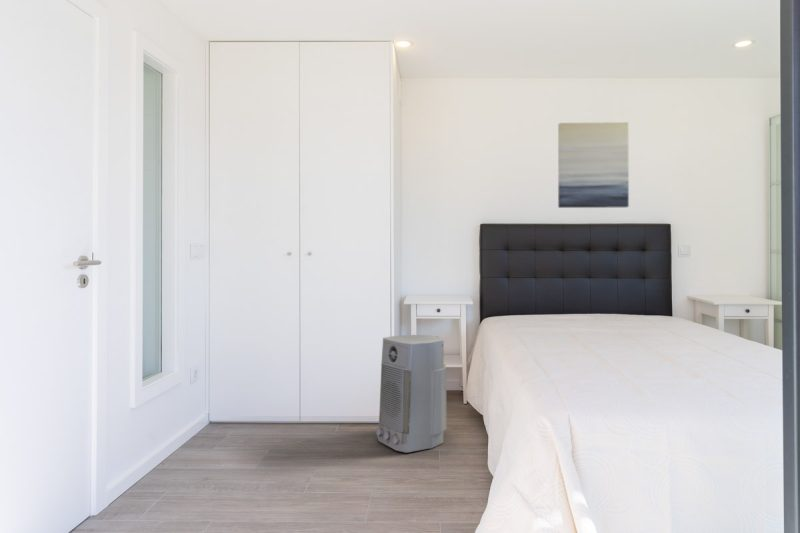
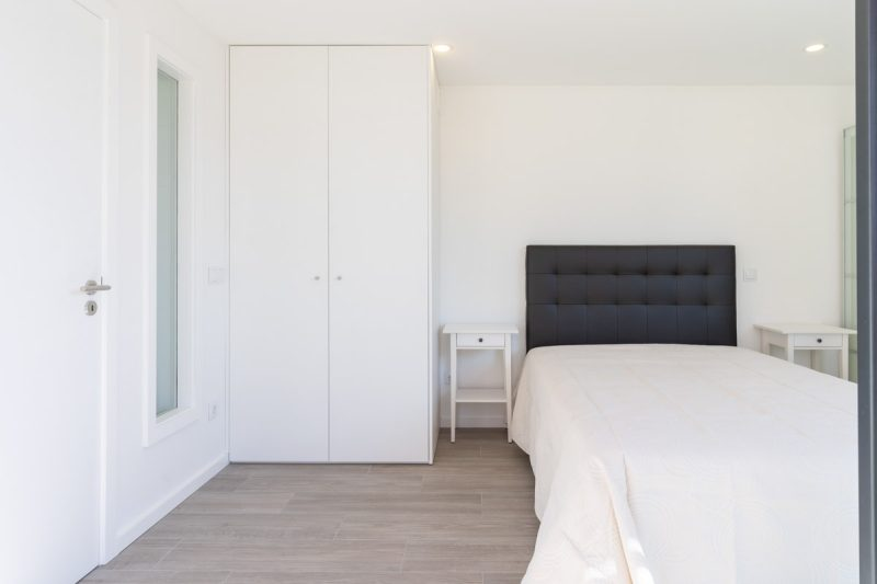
- wall art [557,121,630,209]
- air purifier [375,334,447,454]
